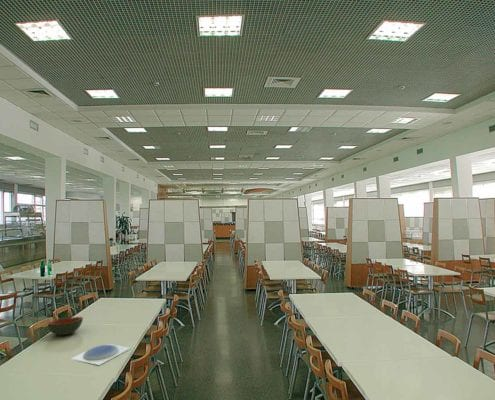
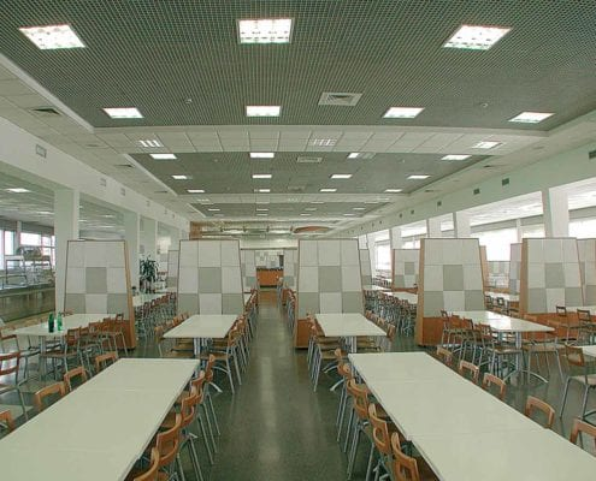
- bowl [47,316,84,336]
- plate [70,343,132,366]
